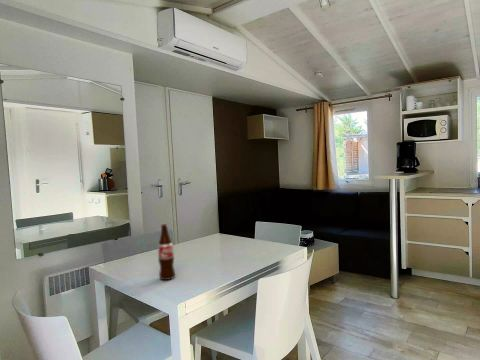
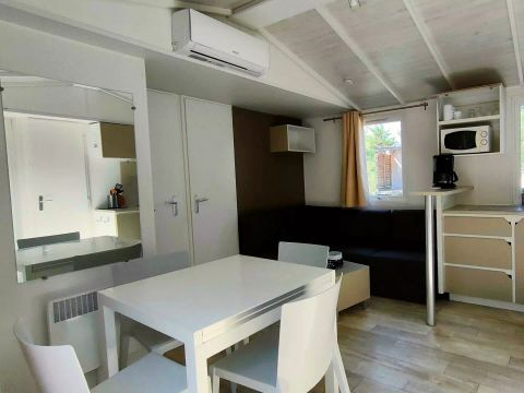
- bottle [157,223,176,281]
